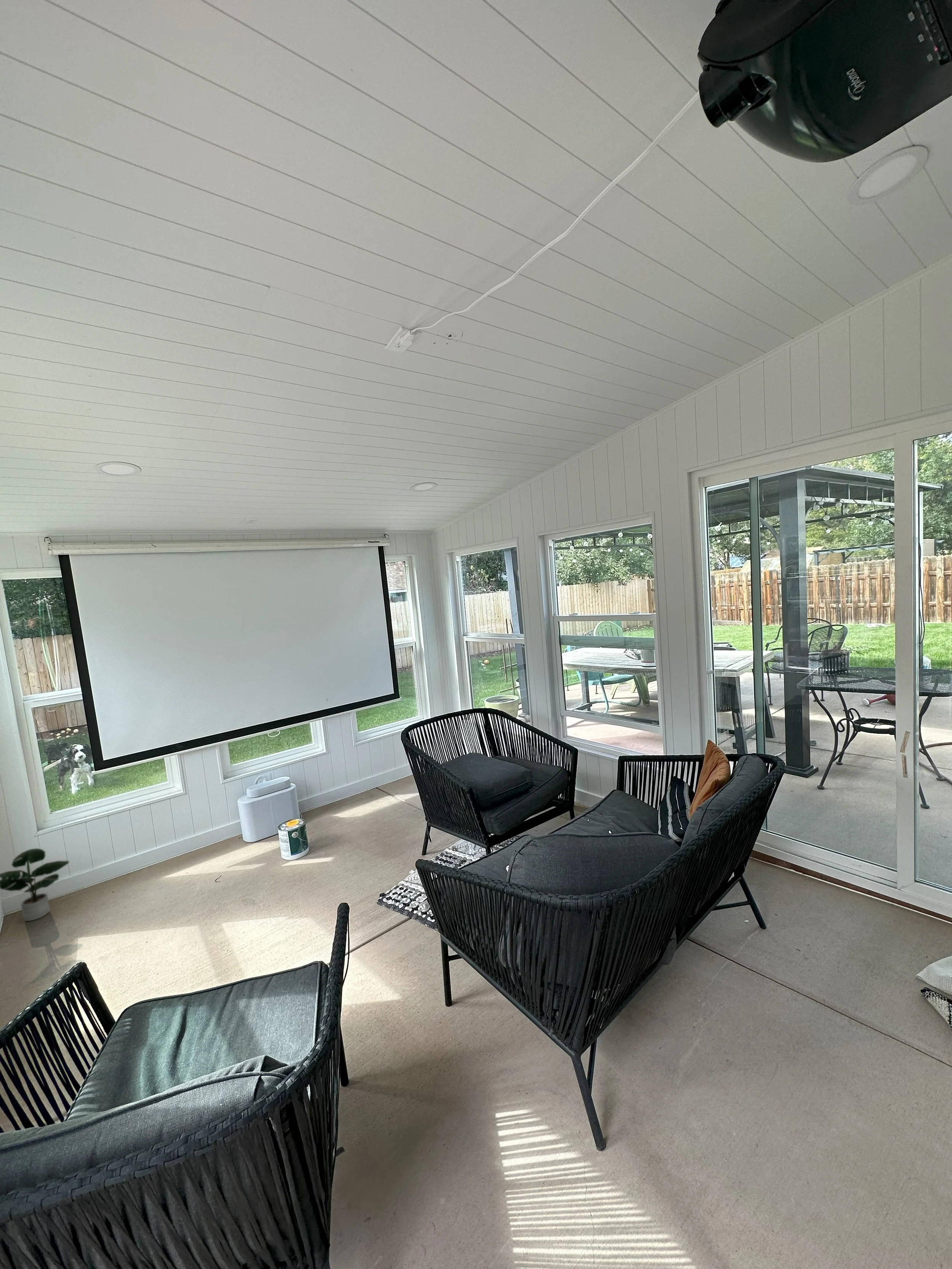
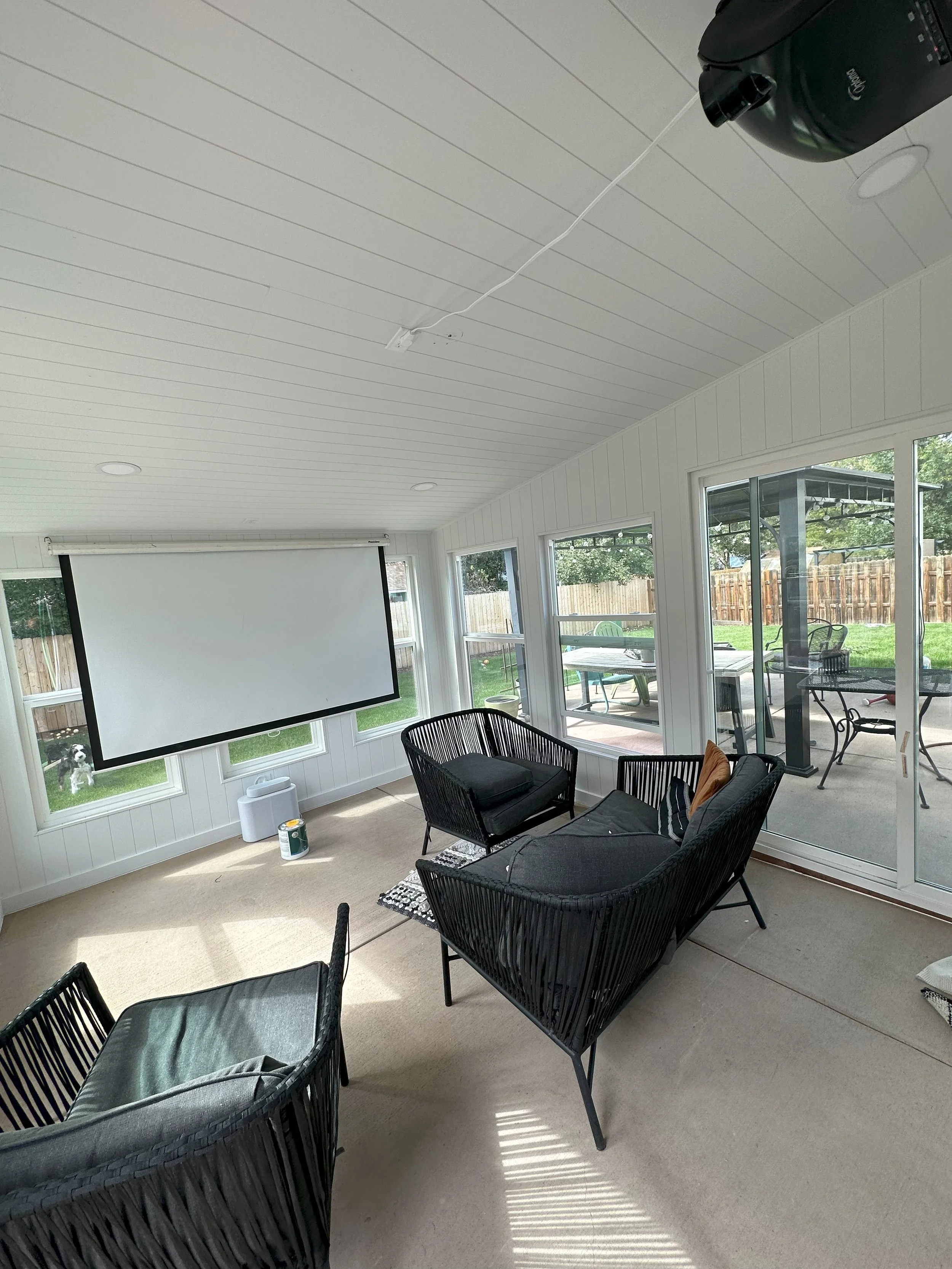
- potted plant [0,848,70,921]
